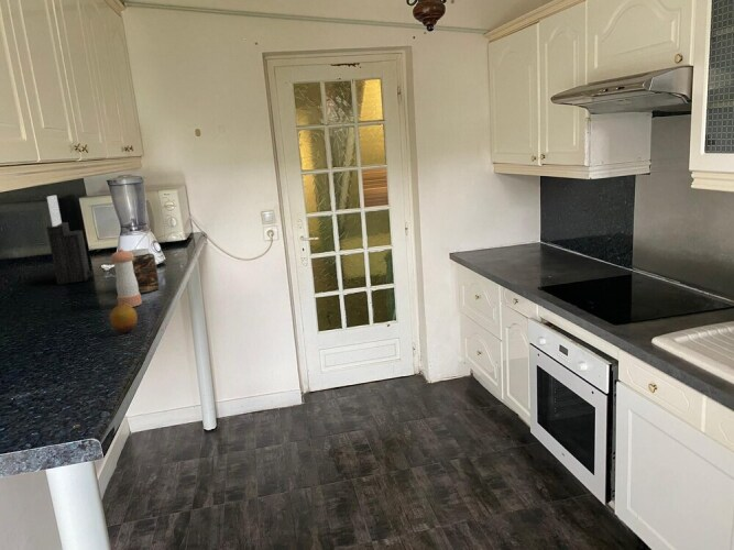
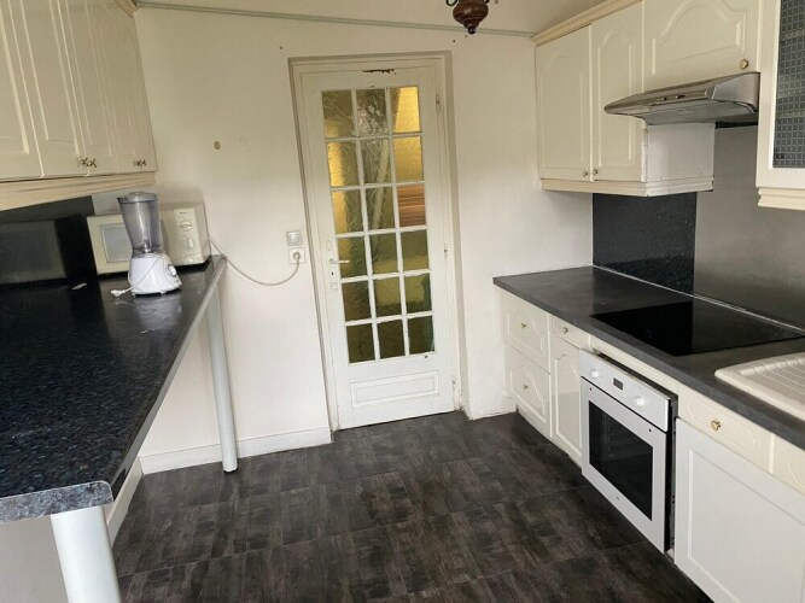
- knife block [45,195,95,286]
- pepper shaker [110,248,143,308]
- jar [128,248,161,294]
- fruit [109,304,139,334]
